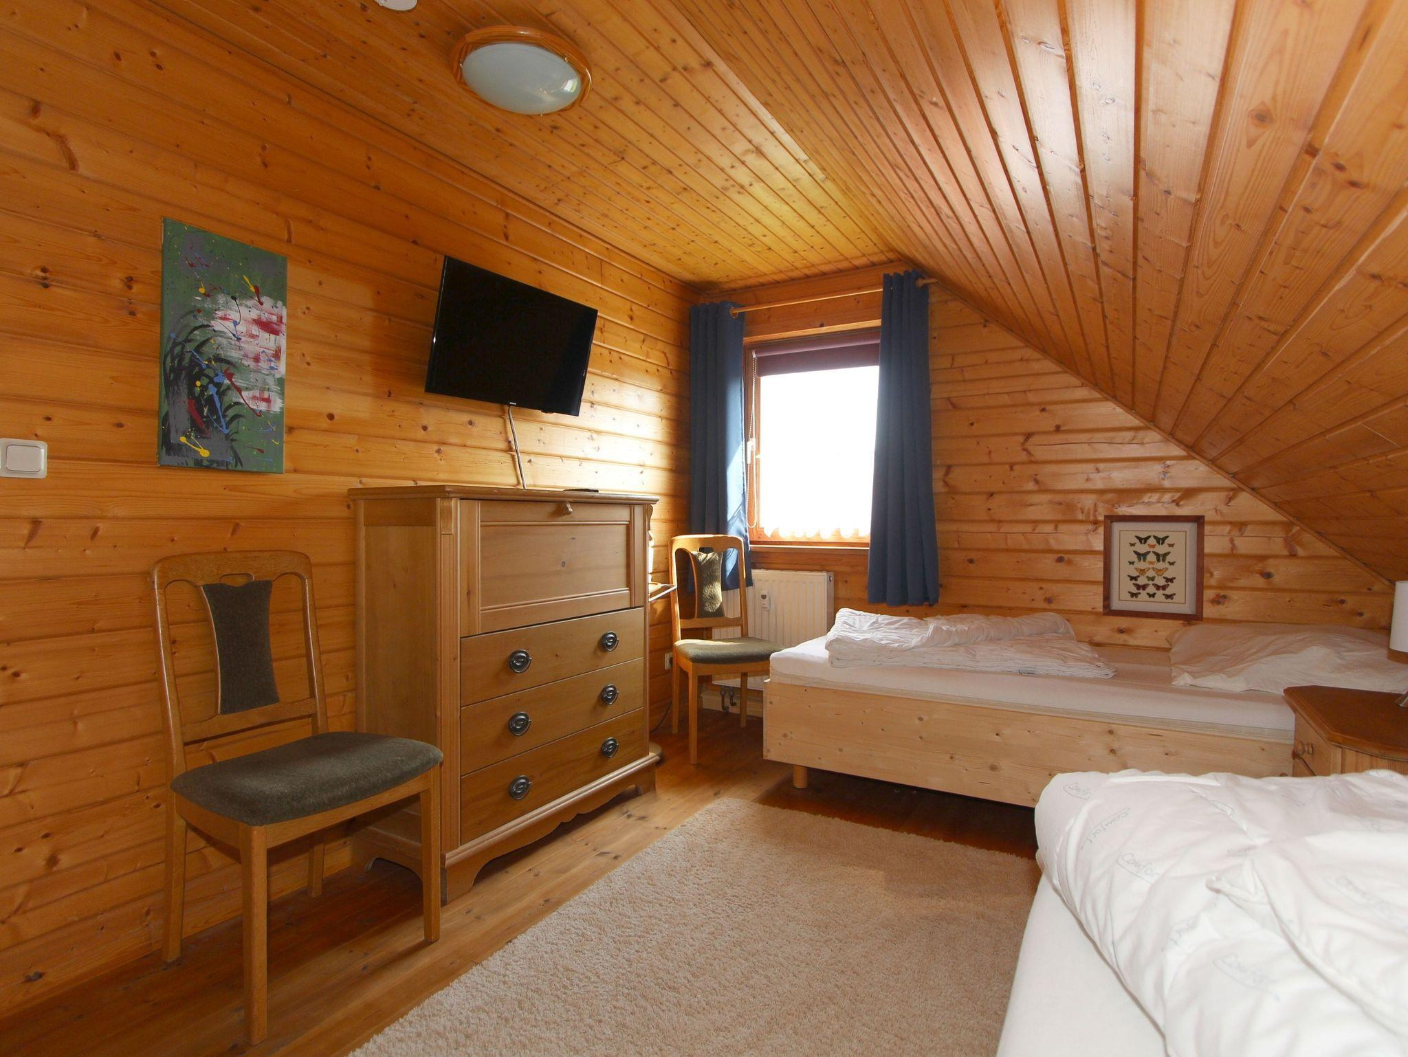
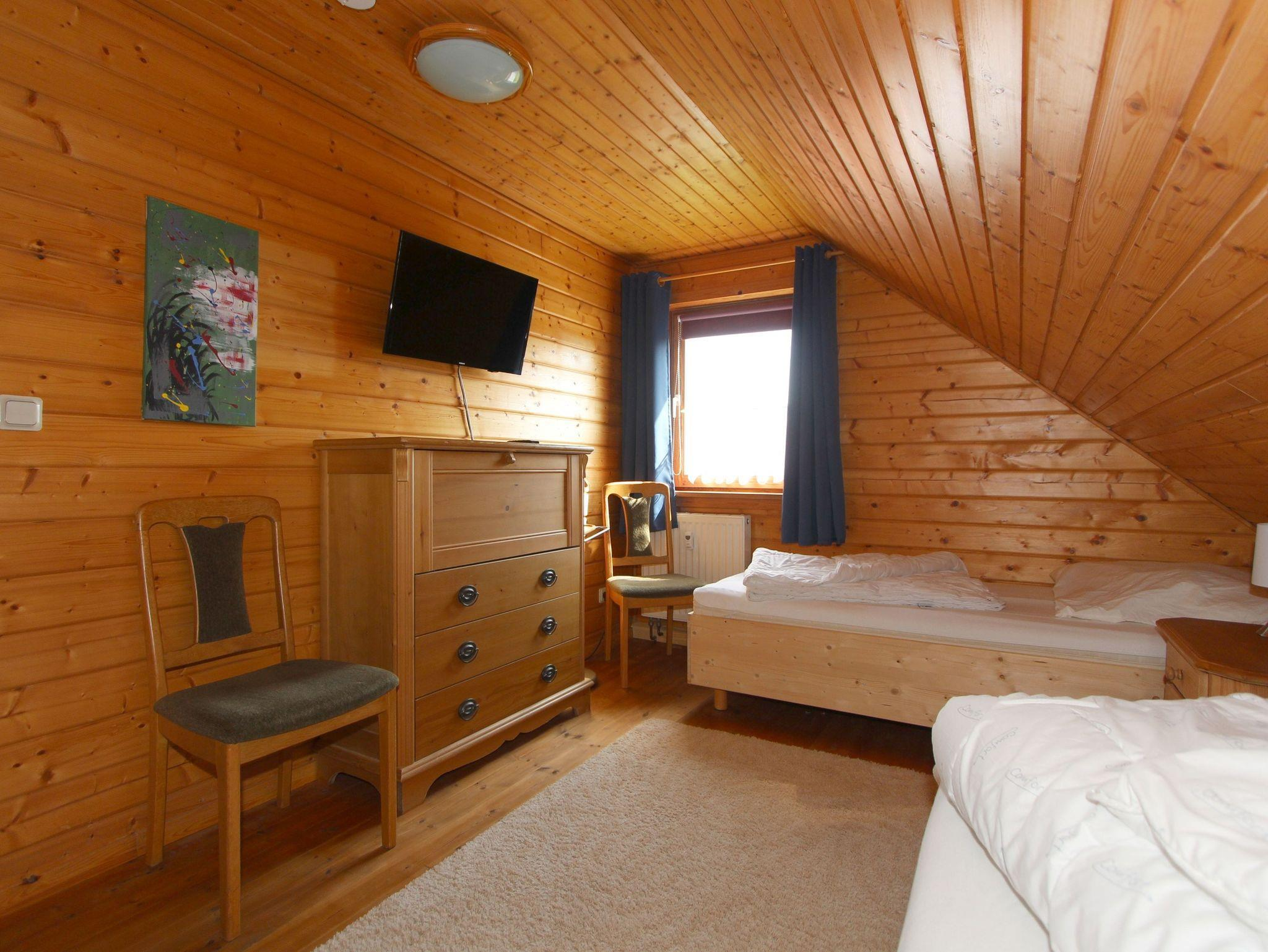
- wall art [1102,514,1205,622]
